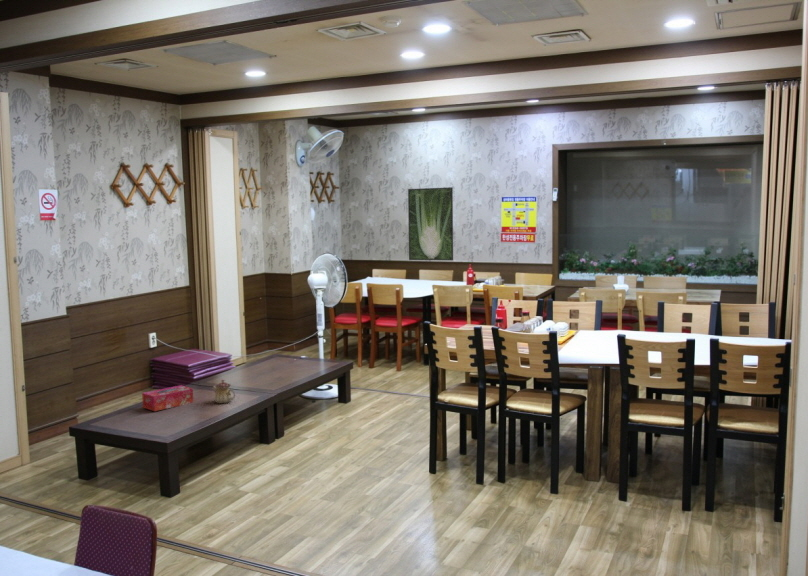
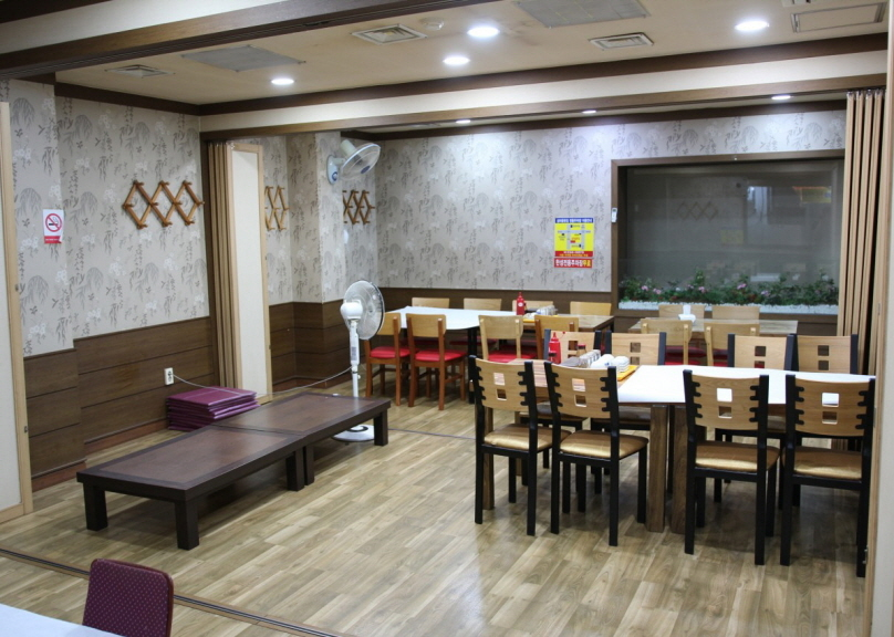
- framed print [407,186,454,261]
- tissue box [141,384,194,412]
- teapot [211,379,236,404]
